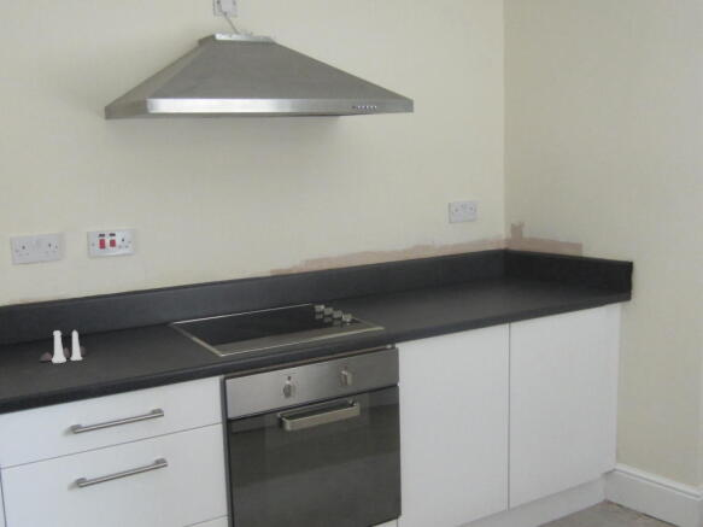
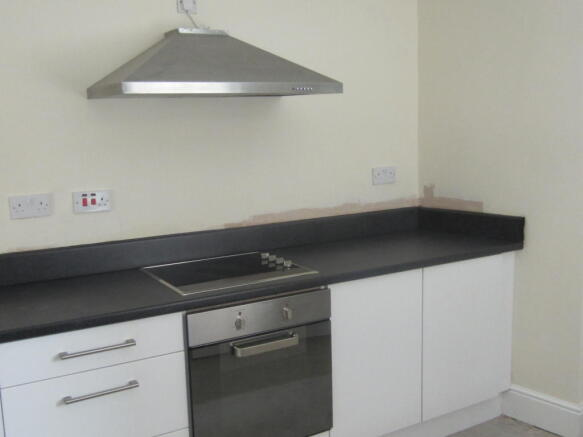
- salt and pepper shaker set [39,329,88,364]
